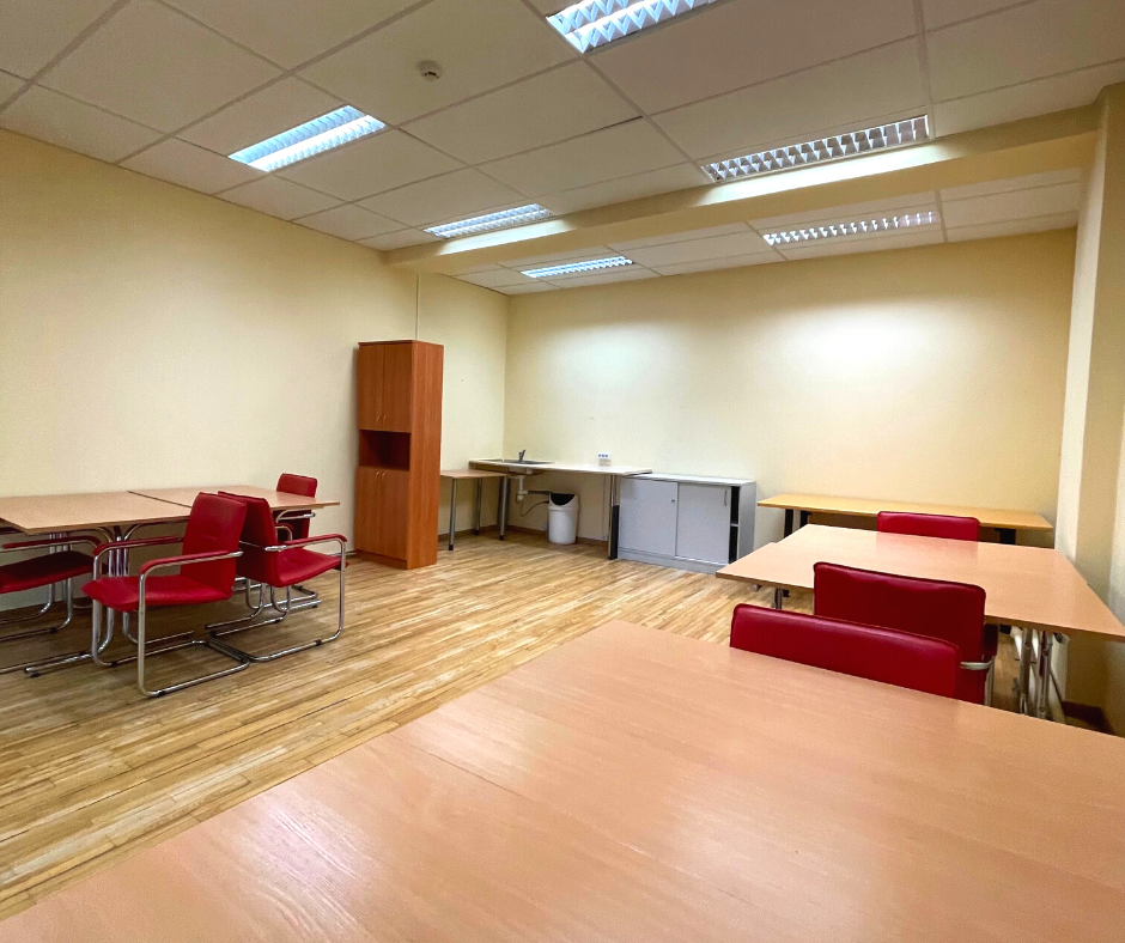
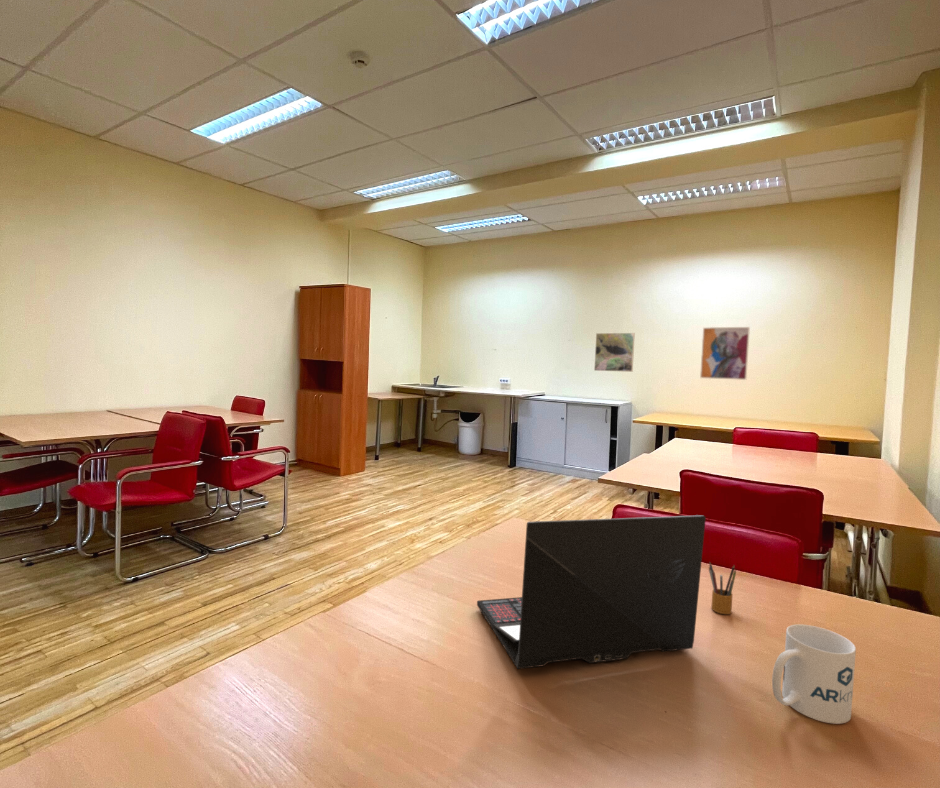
+ wall art [699,326,751,381]
+ mug [771,623,857,725]
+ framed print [593,332,636,373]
+ laptop [476,514,707,670]
+ pencil box [708,562,737,615]
